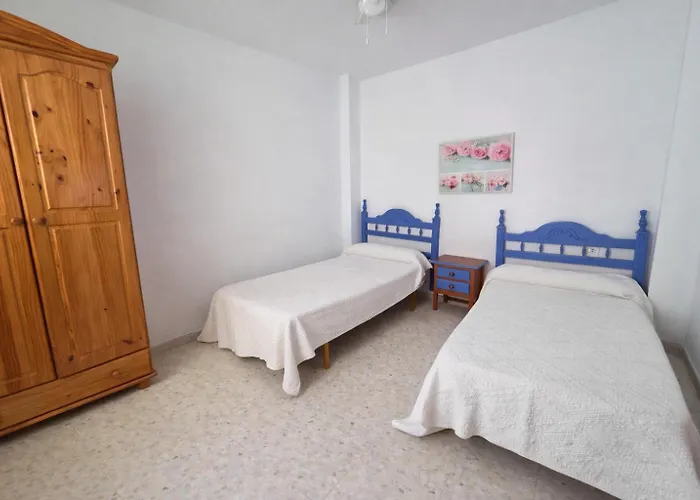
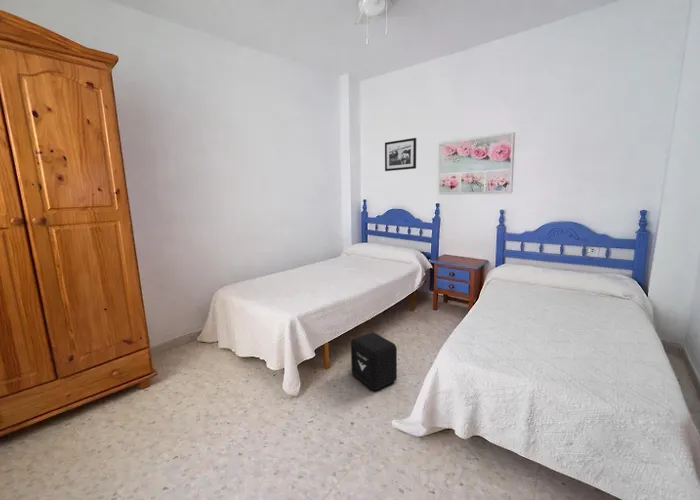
+ picture frame [384,137,417,172]
+ air purifier [350,331,398,391]
